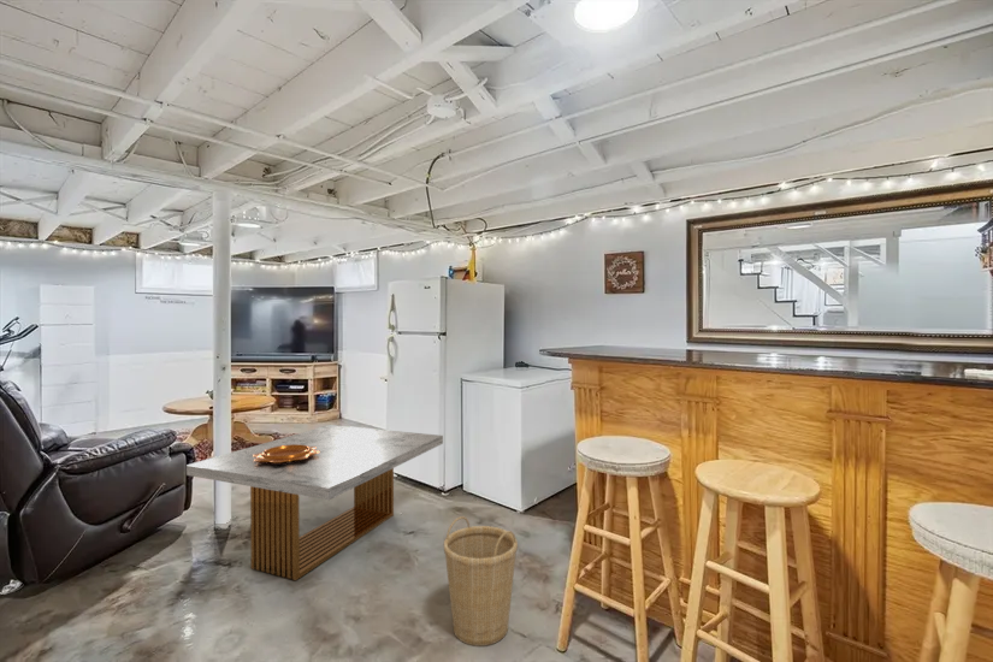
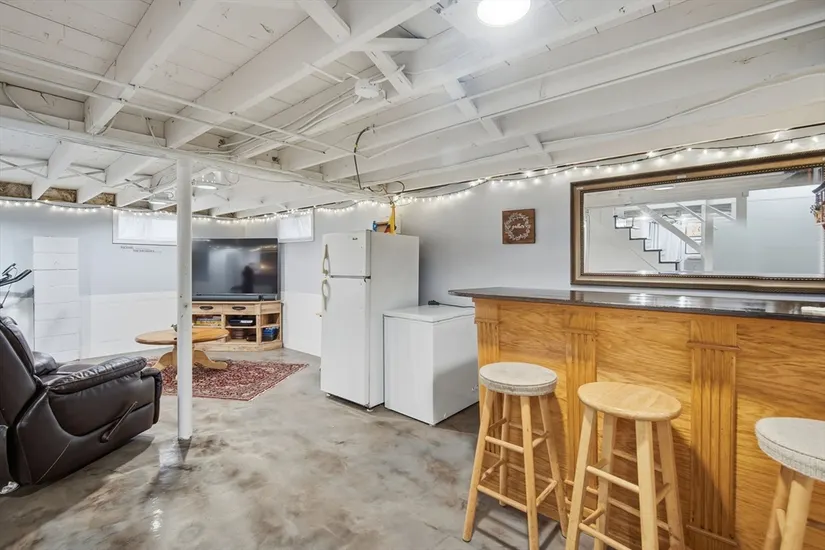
- basket [443,515,519,648]
- coffee table [185,424,444,581]
- decorative bowl [253,444,320,463]
